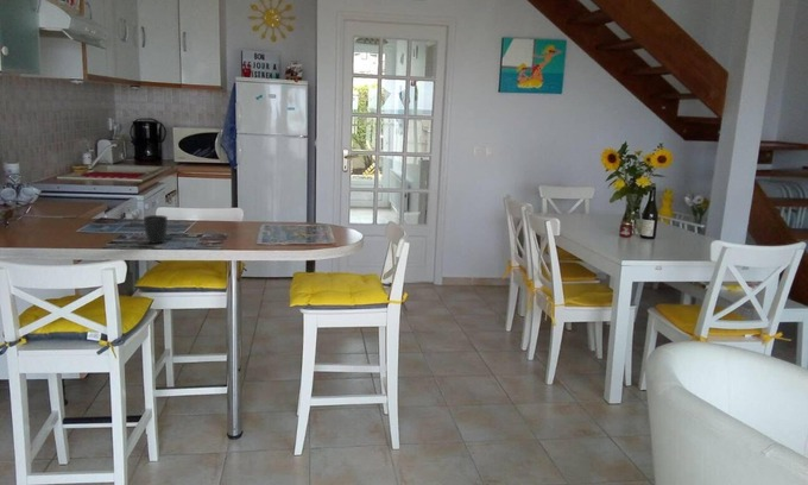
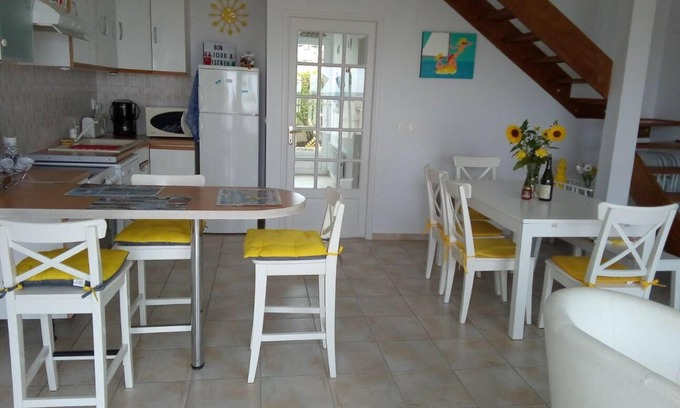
- mug [143,214,169,245]
